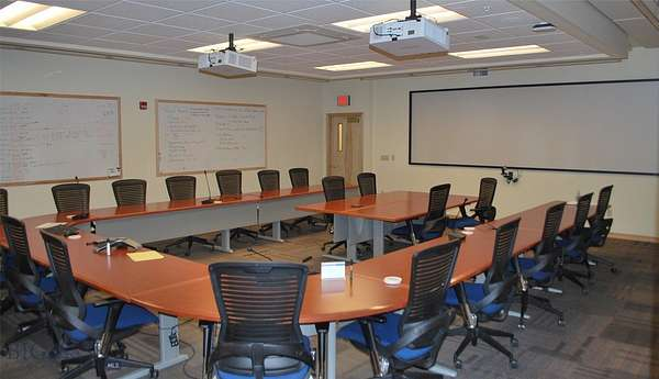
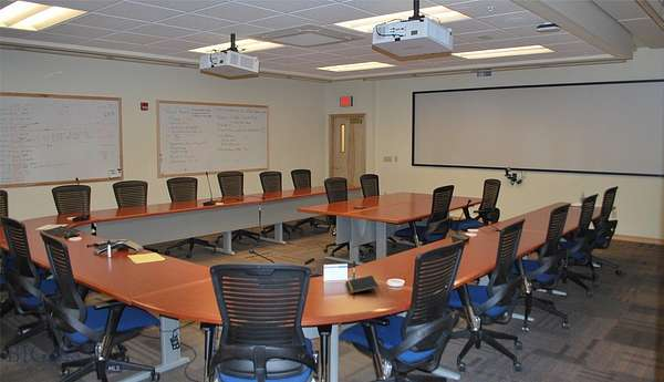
+ notepad [344,275,380,295]
